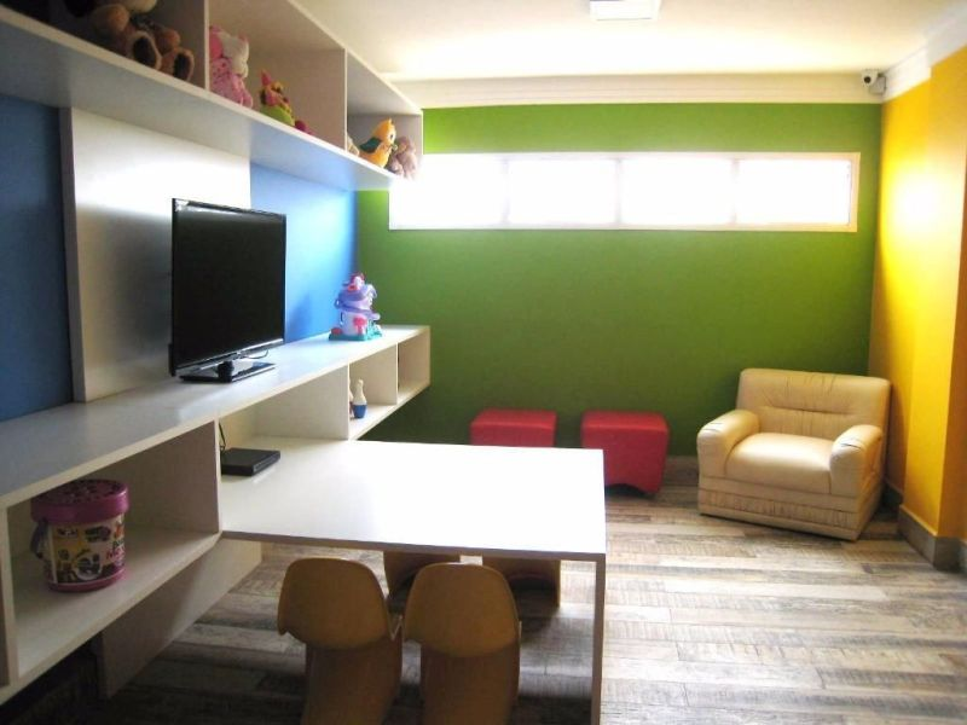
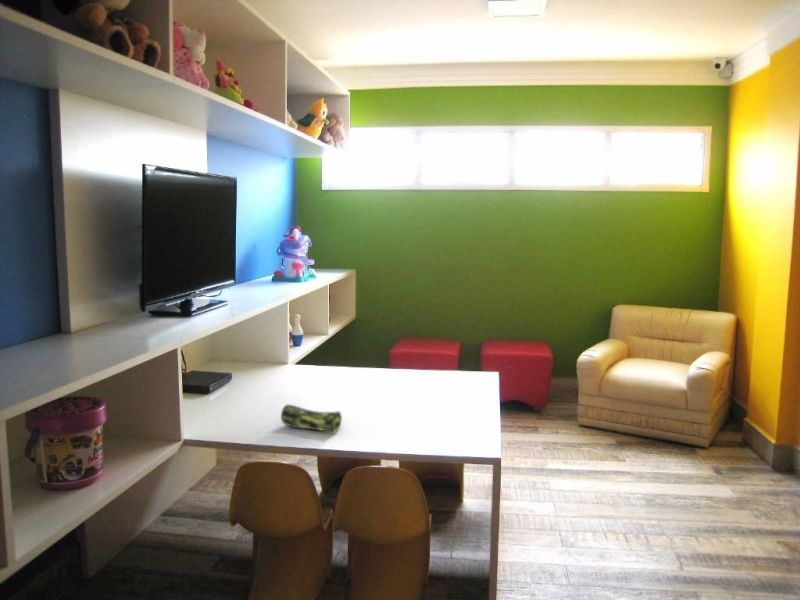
+ pencil case [280,404,343,433]
